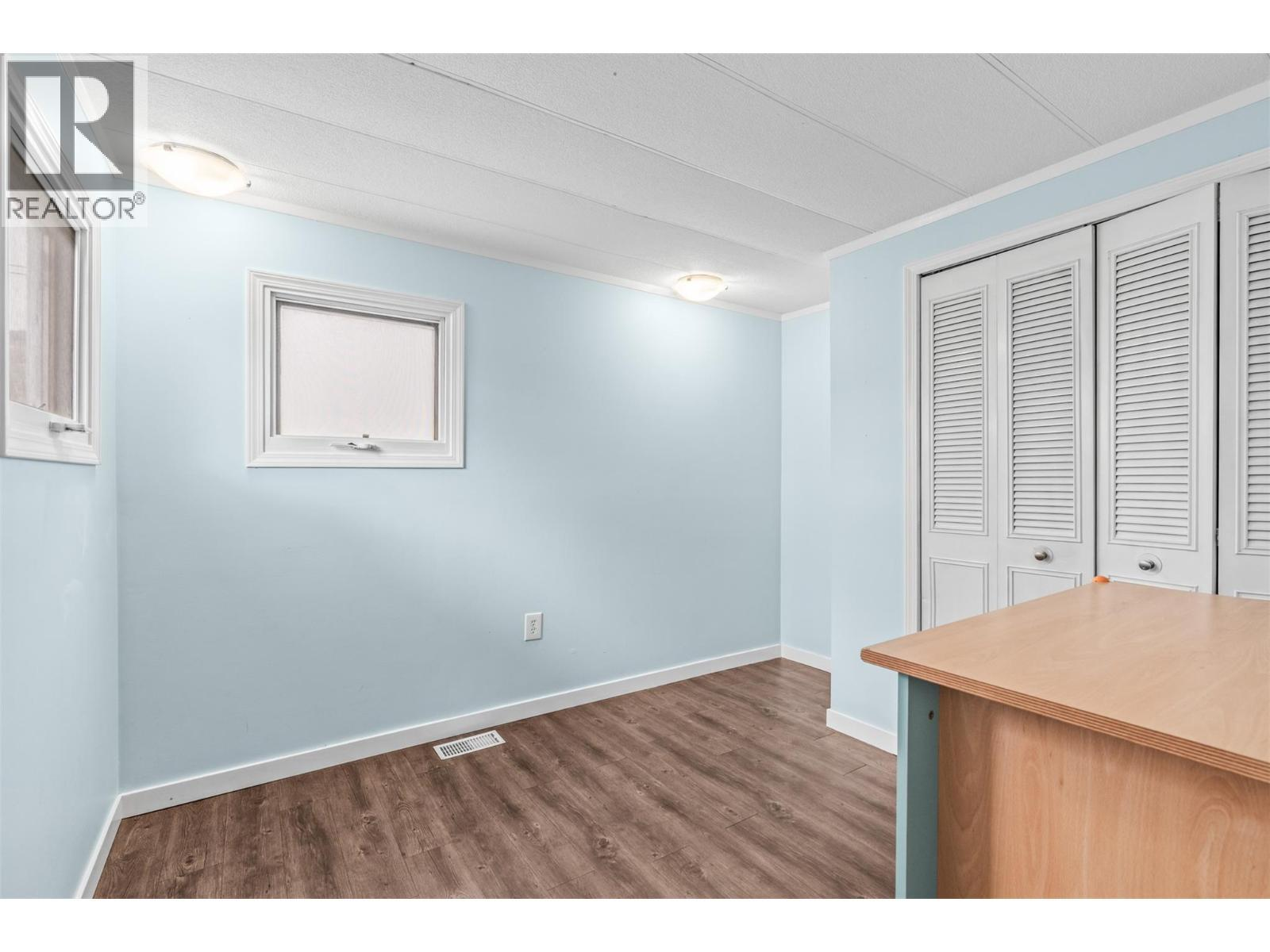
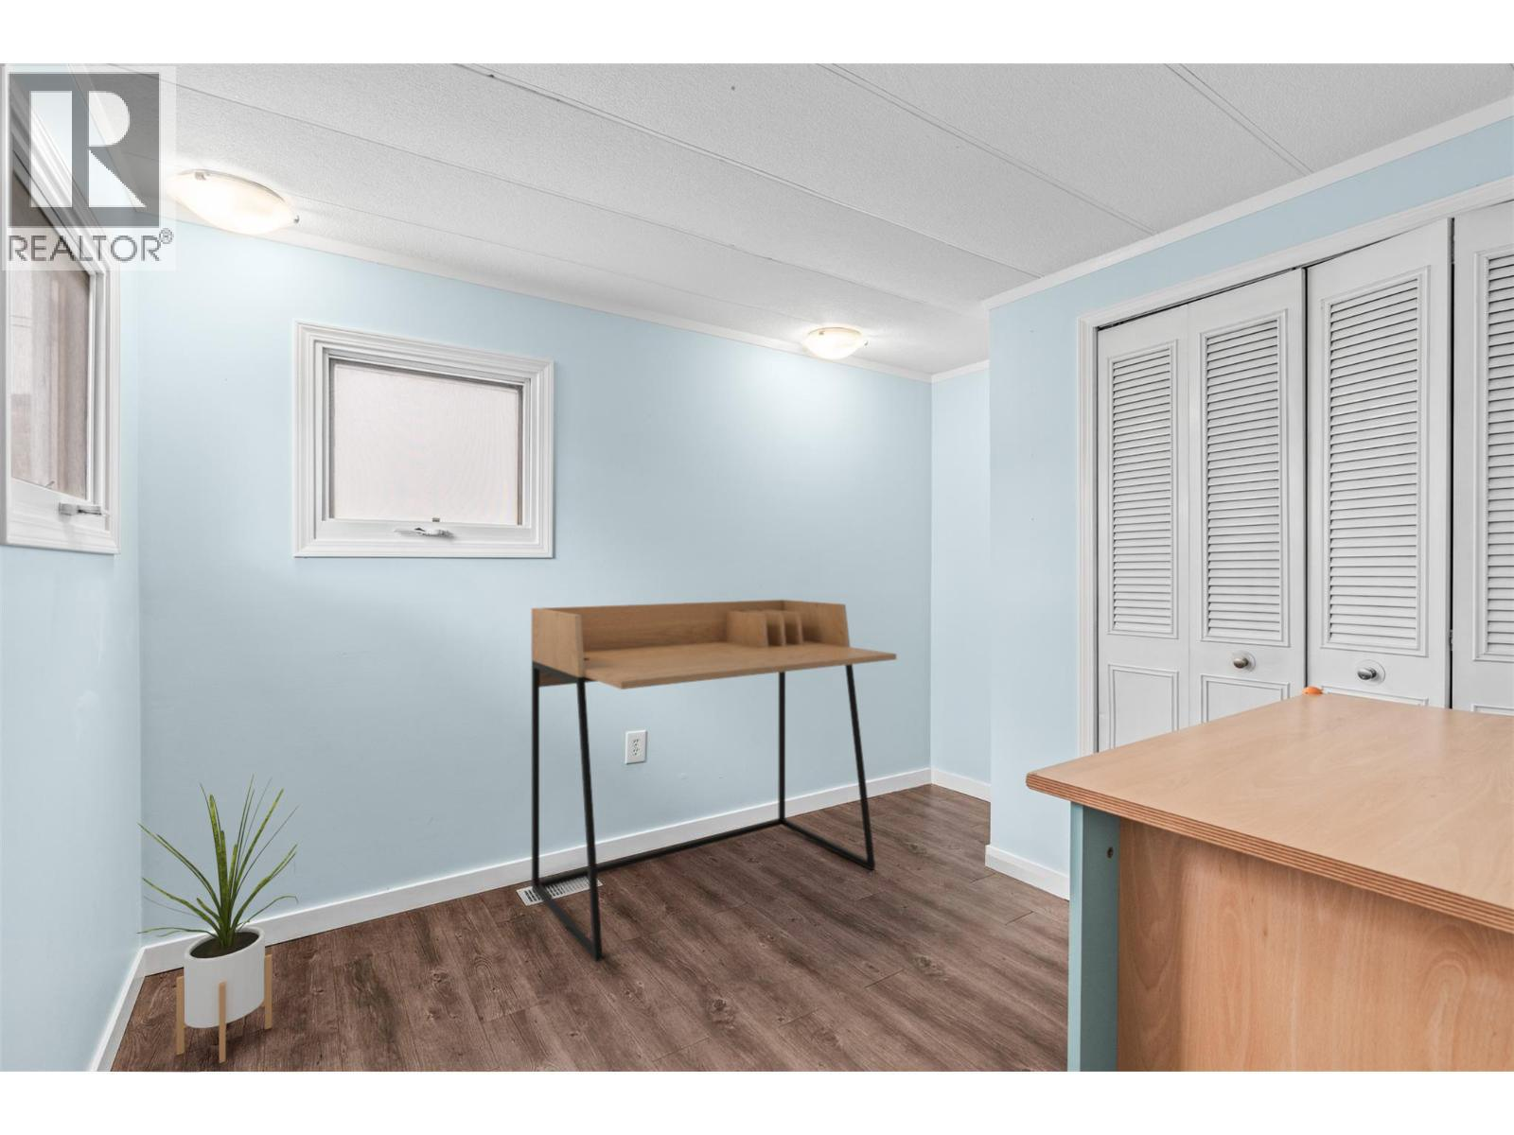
+ desk [530,598,896,963]
+ house plant [136,775,300,1065]
